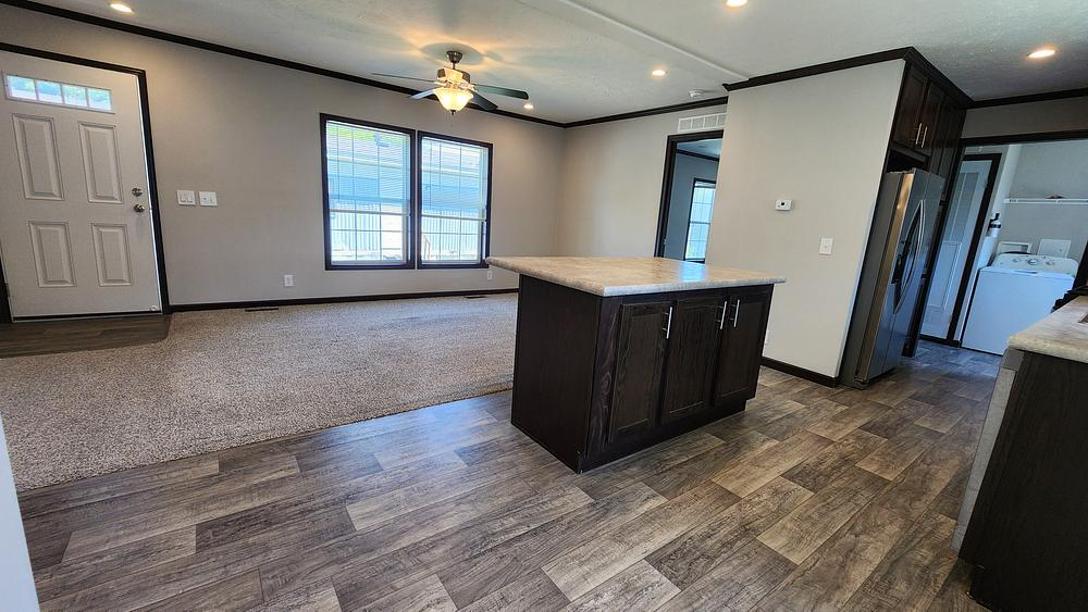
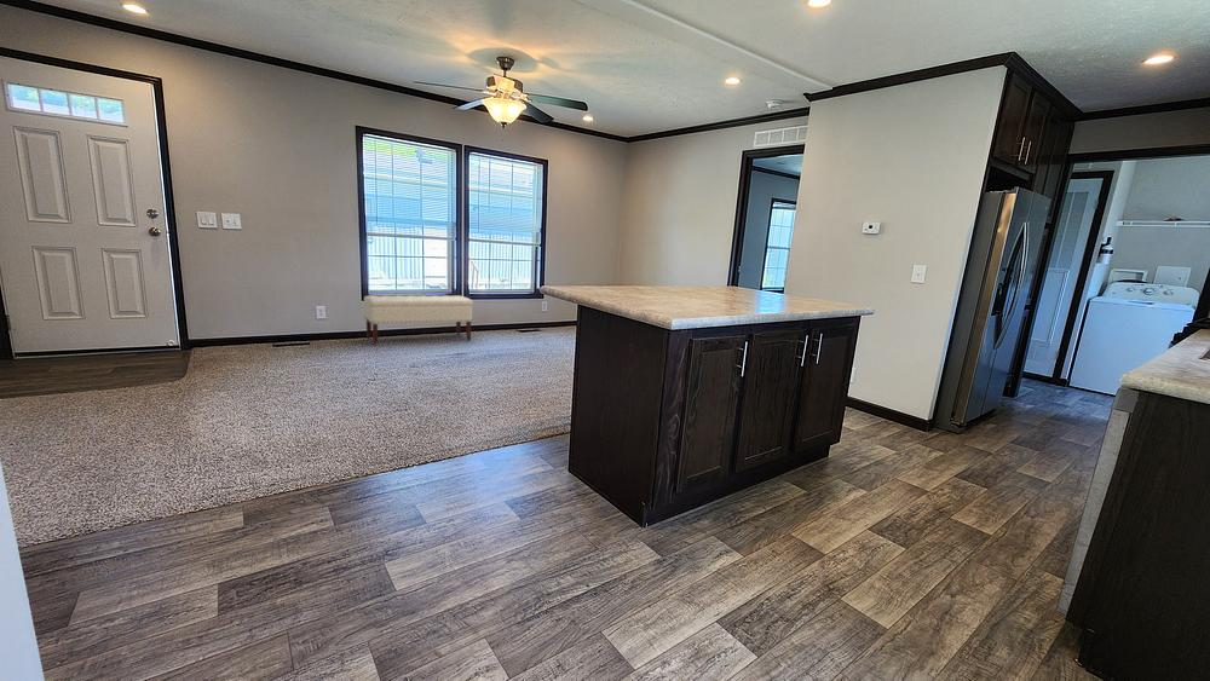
+ bench [363,294,474,346]
